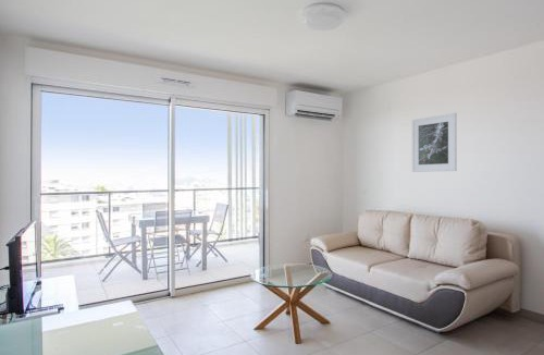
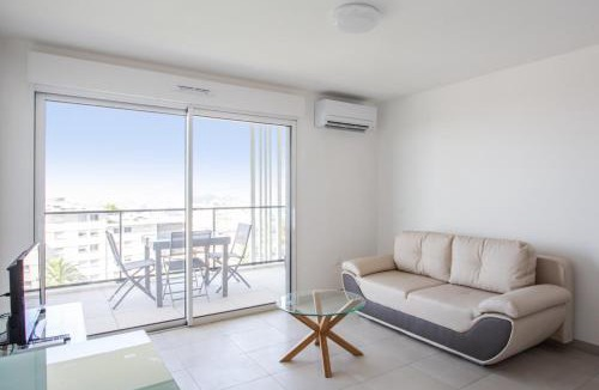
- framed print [411,112,458,173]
